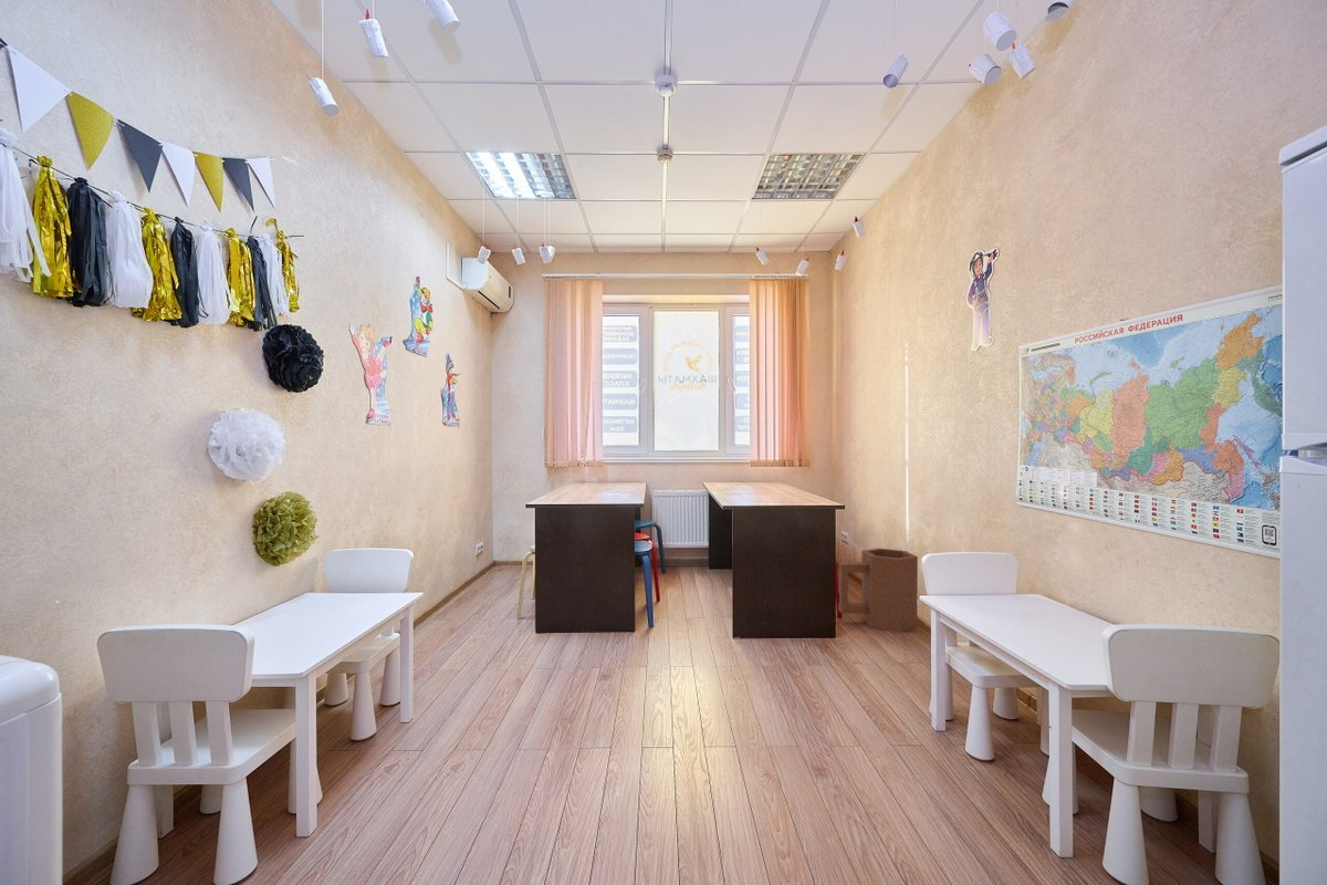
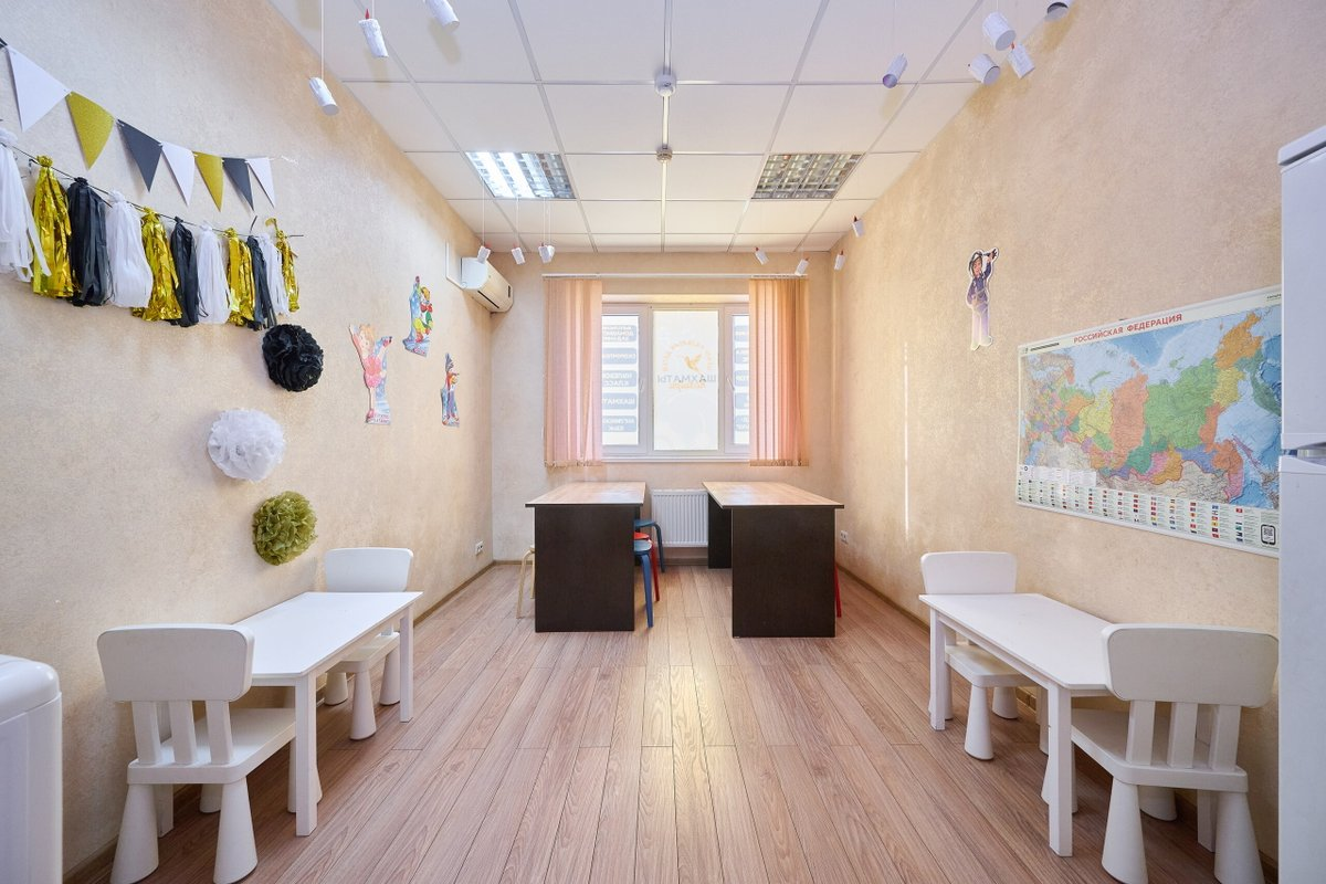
- trash can [837,548,919,633]
